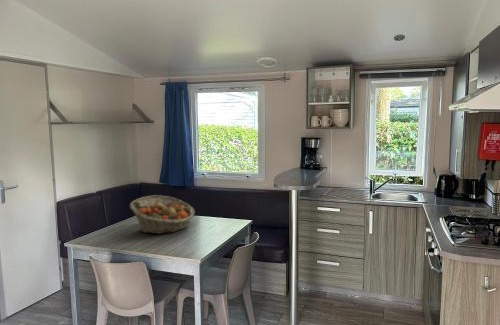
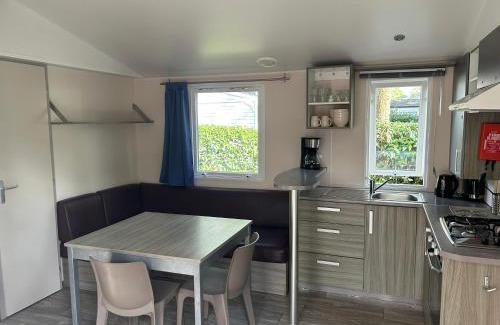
- fruit basket [129,194,196,235]
